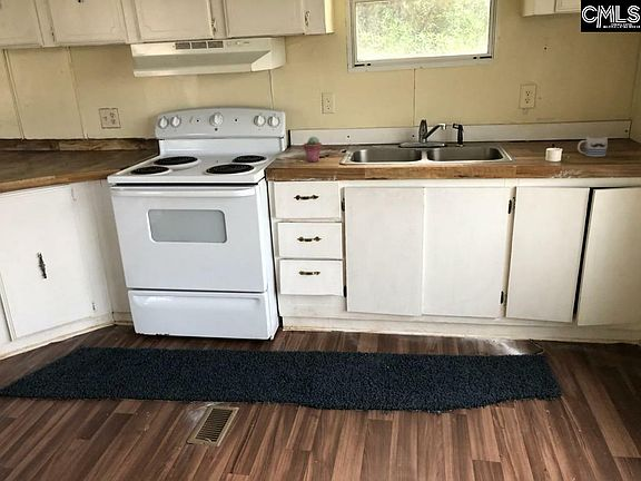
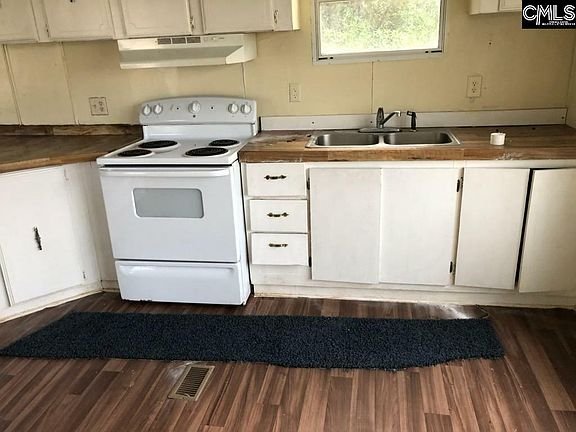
- potted succulent [303,136,323,163]
- mug [576,136,609,157]
